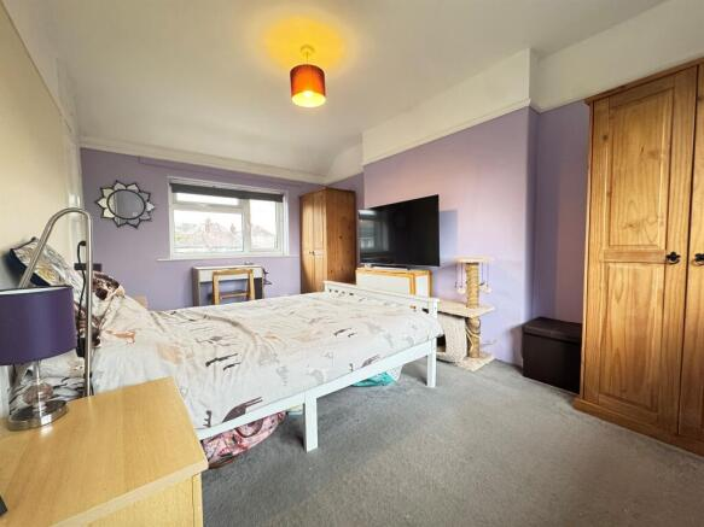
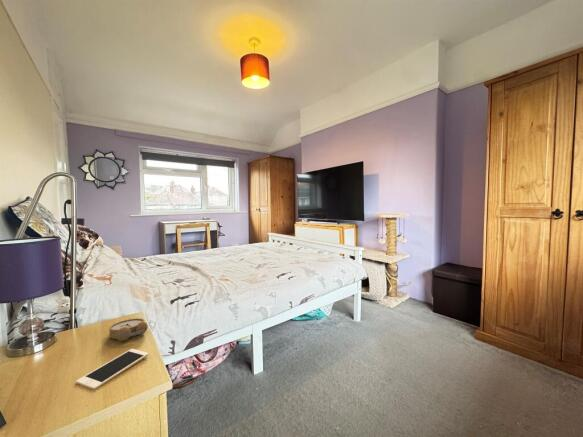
+ alarm clock [108,317,149,342]
+ cell phone [75,348,149,391]
